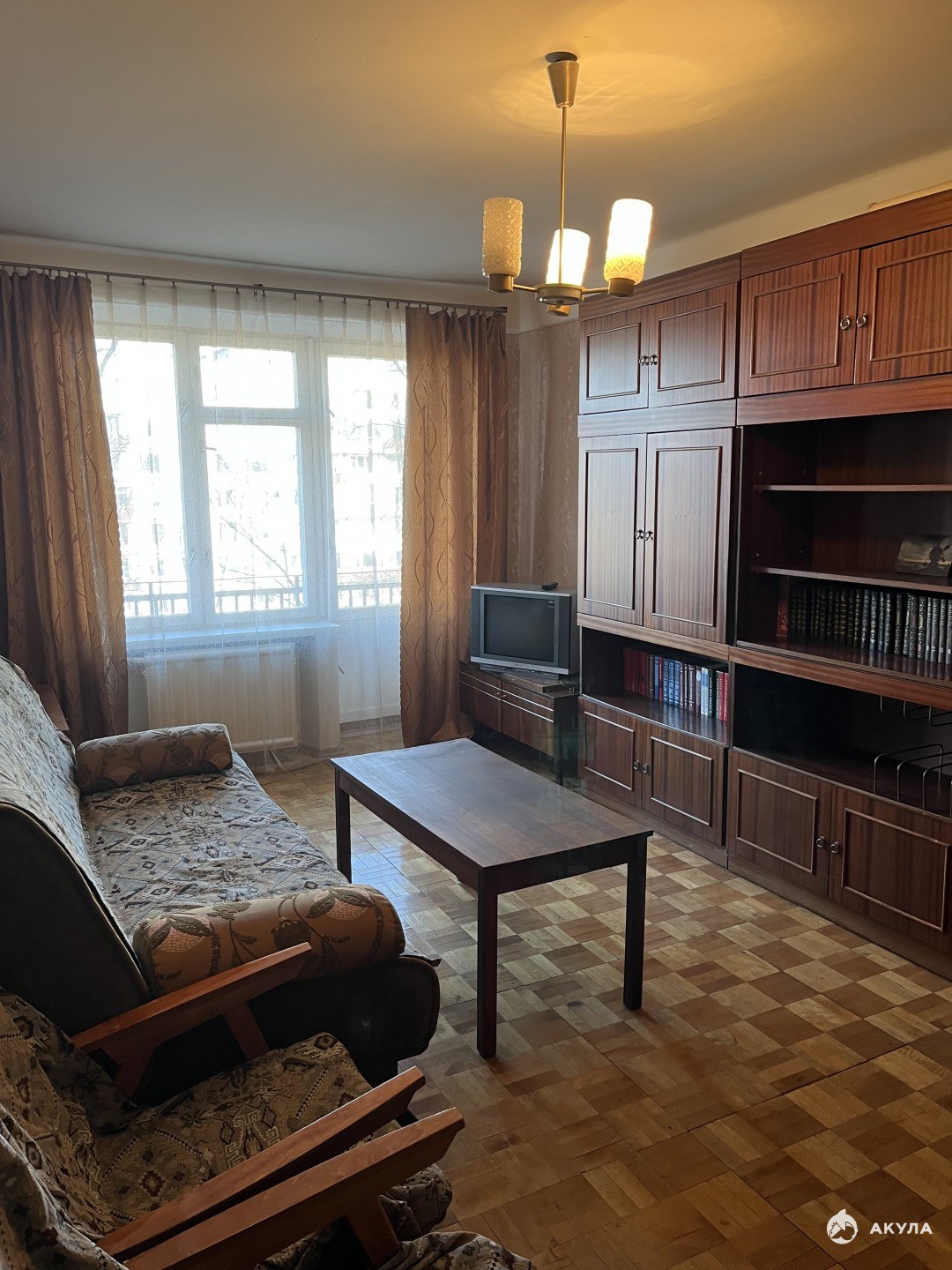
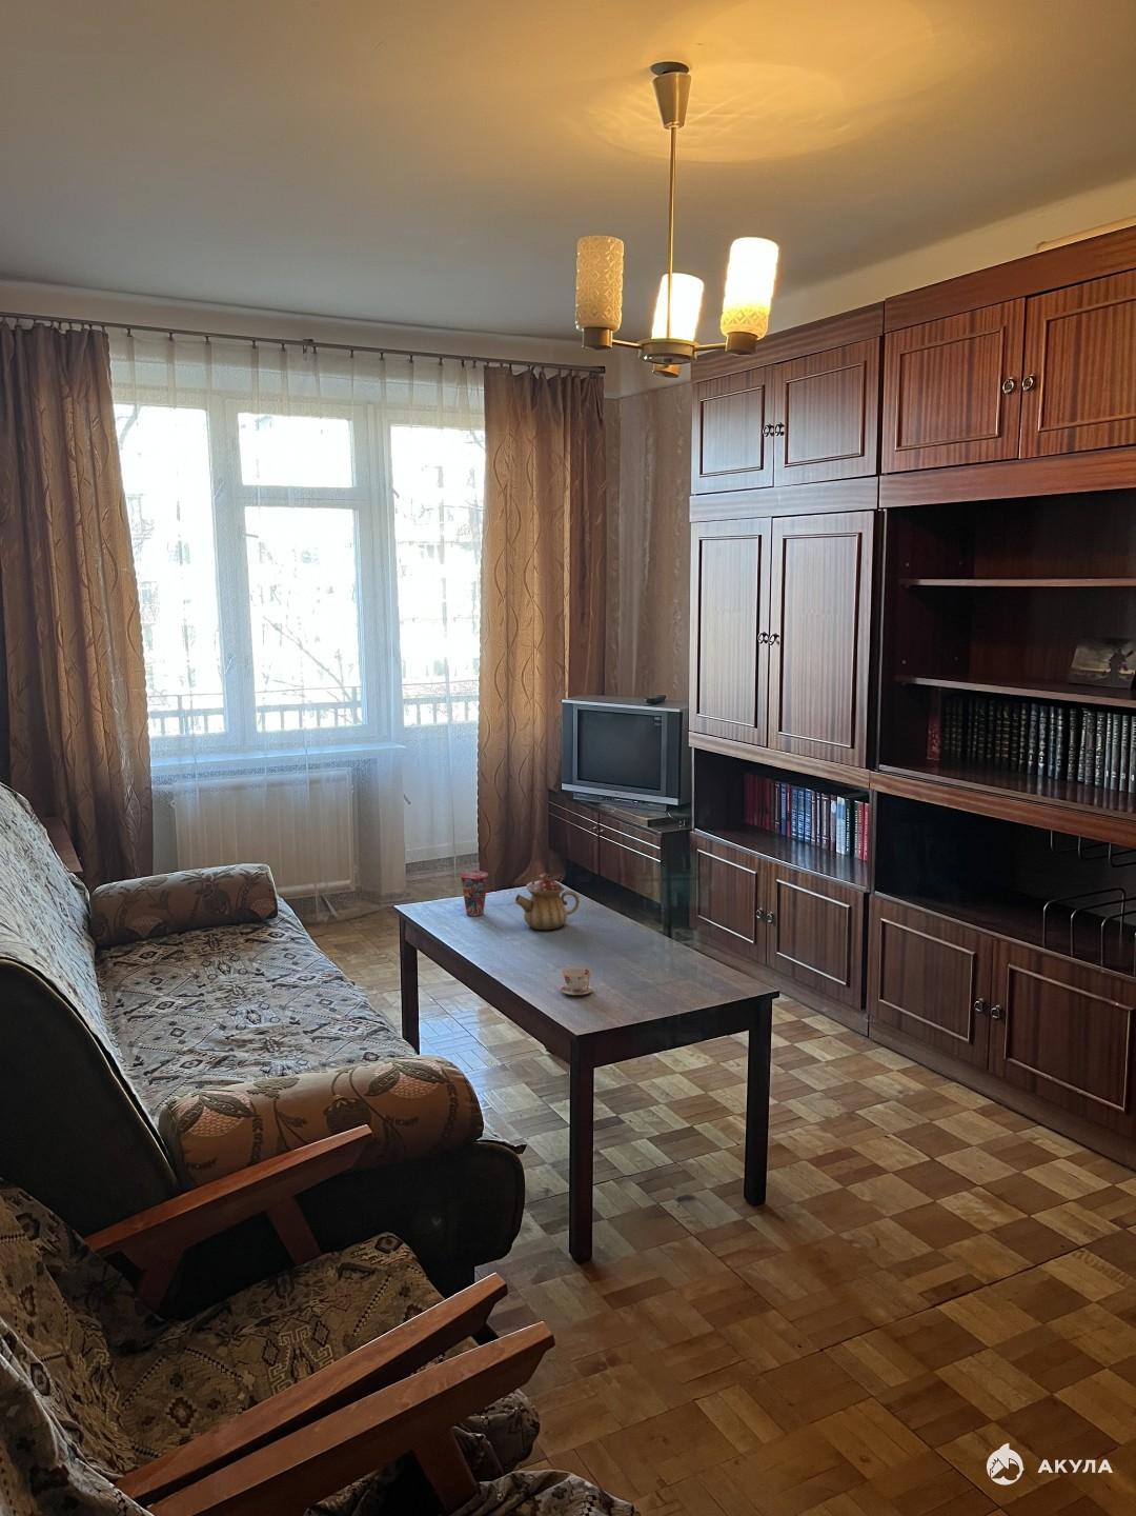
+ teapot [514,873,581,931]
+ teacup [560,967,593,996]
+ cup [458,869,489,917]
